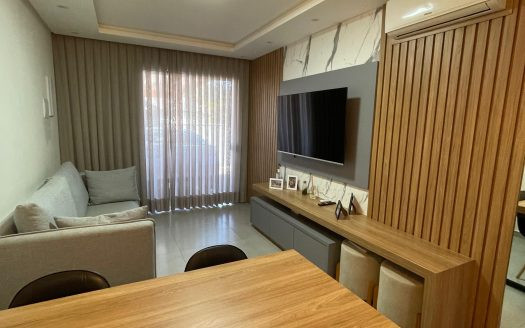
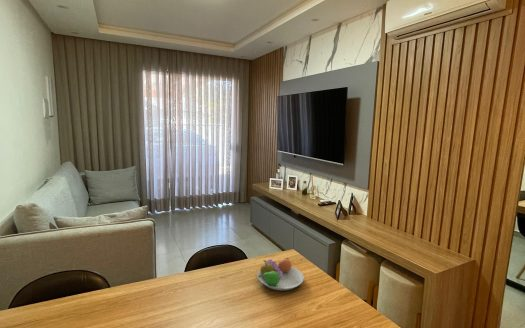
+ fruit bowl [256,257,305,291]
